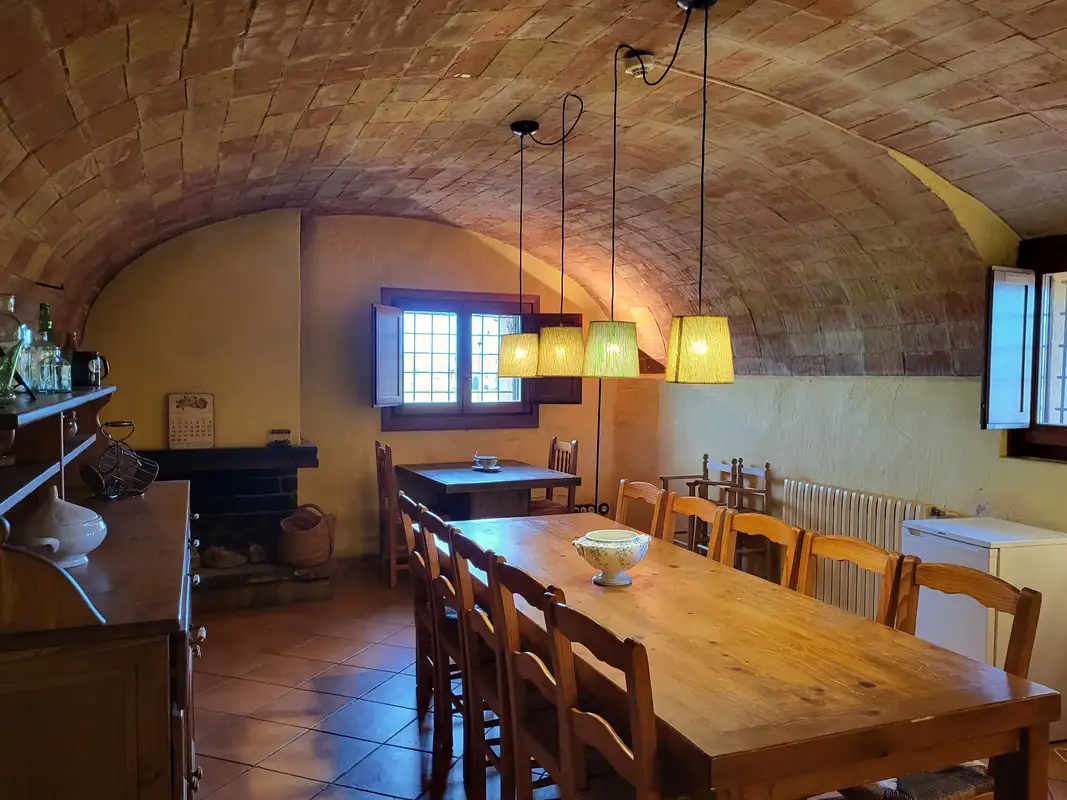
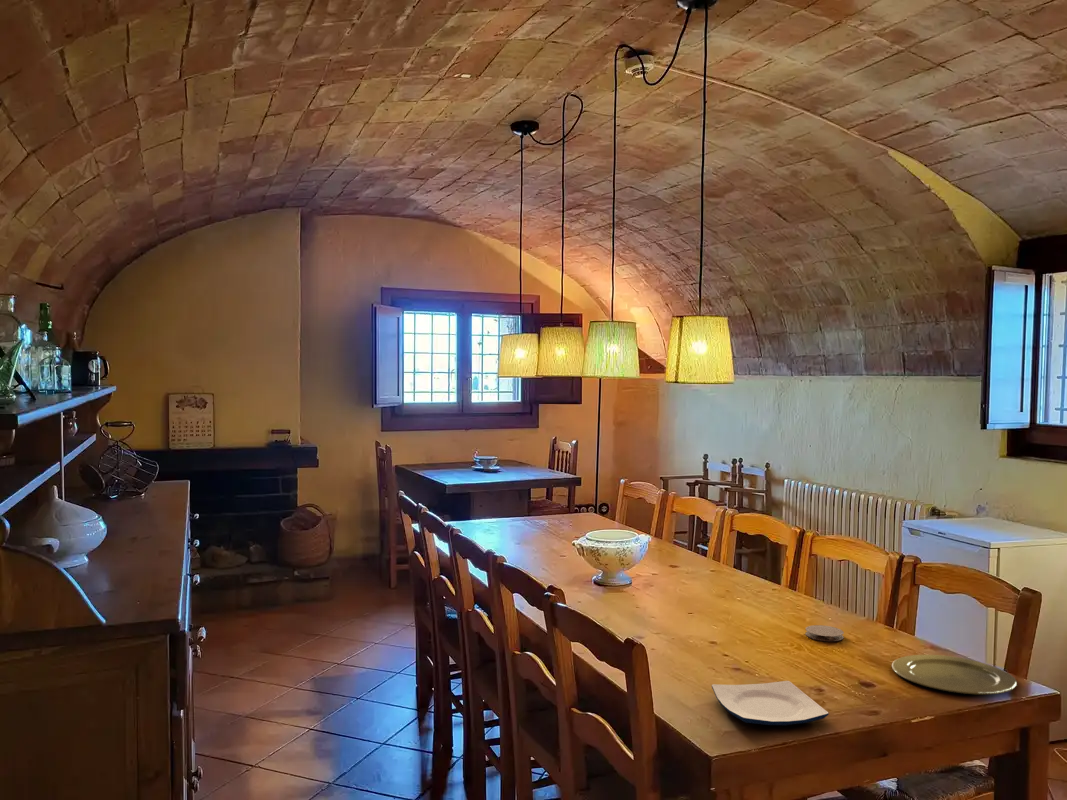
+ plate [711,680,830,726]
+ plate [891,654,1018,695]
+ coaster [805,624,845,642]
